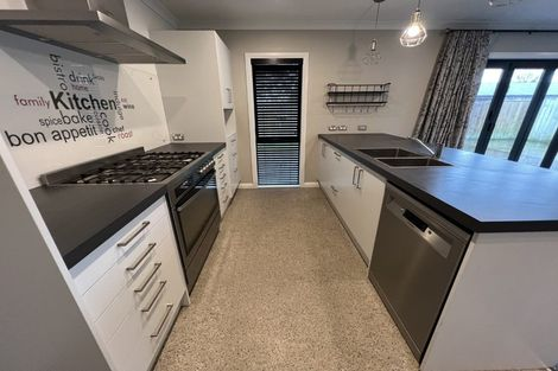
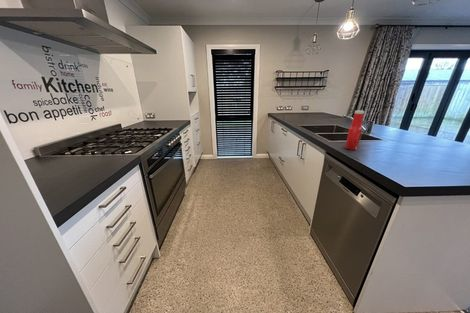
+ soap bottle [344,110,365,151]
